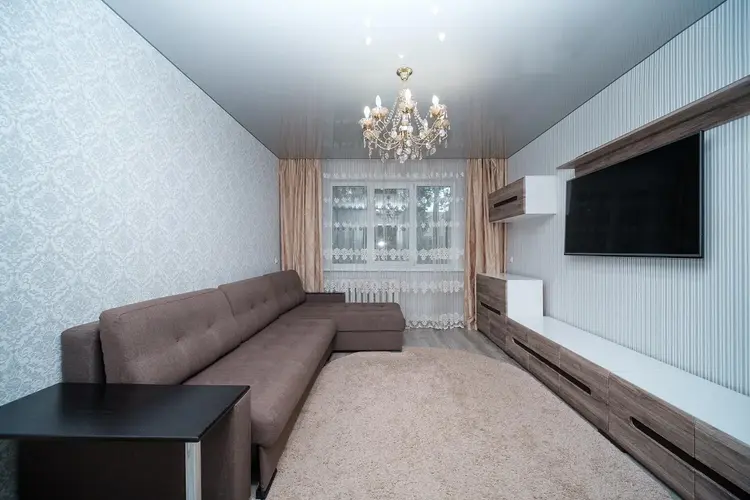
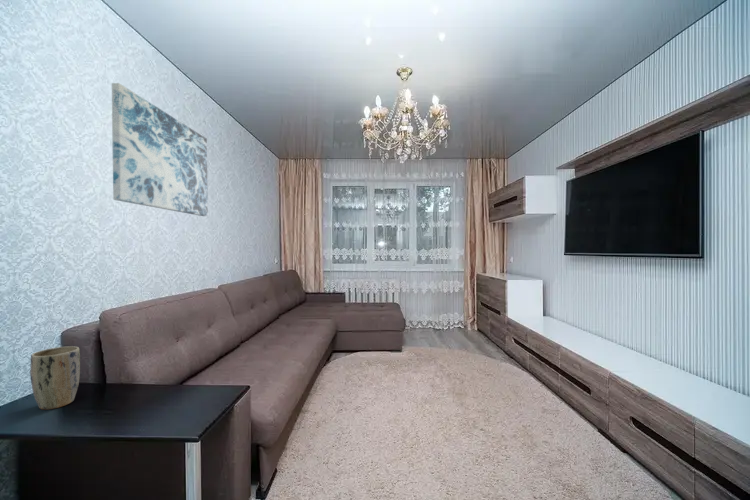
+ plant pot [29,345,81,410]
+ wall art [111,82,209,217]
